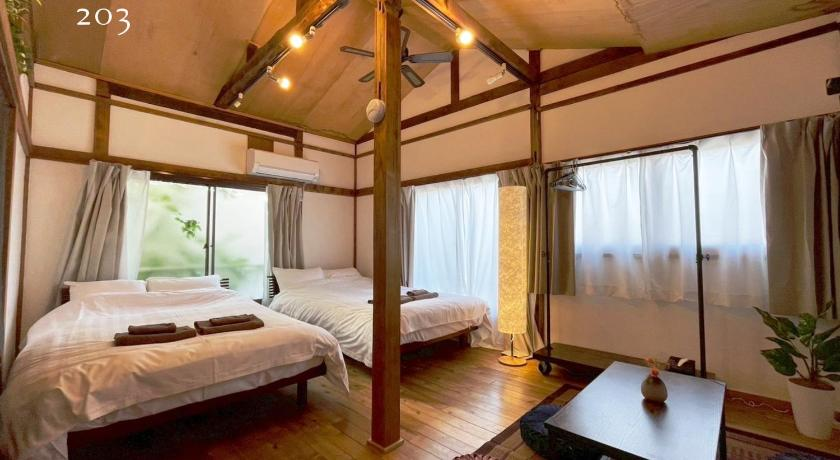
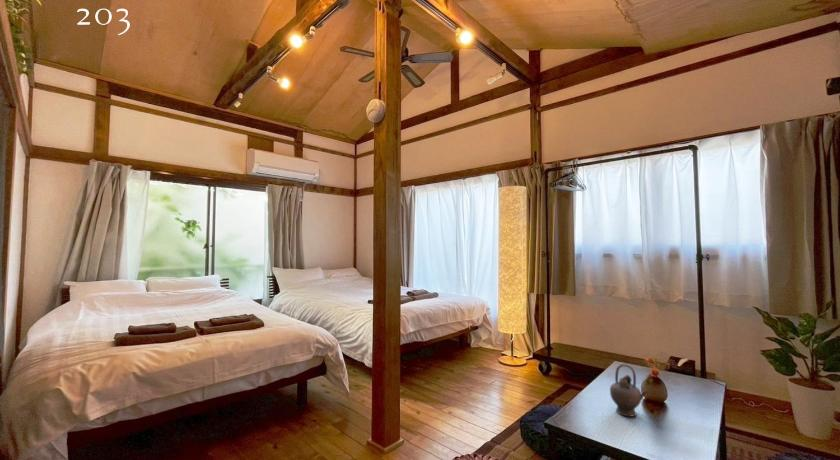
+ teapot [609,363,650,418]
